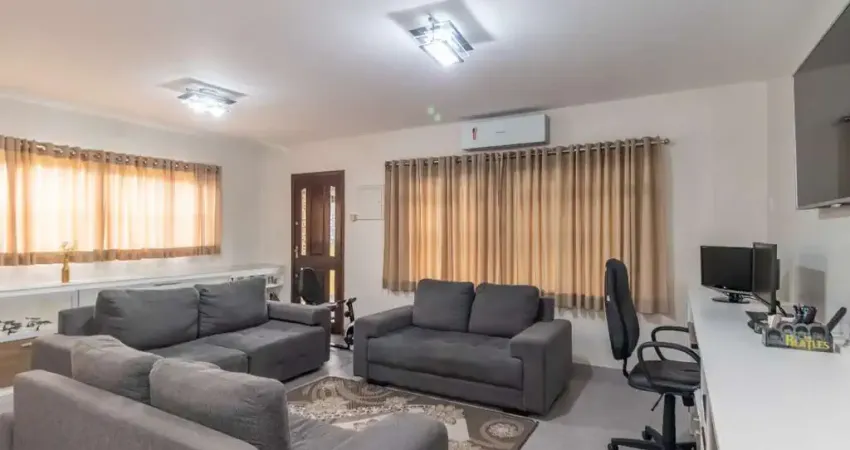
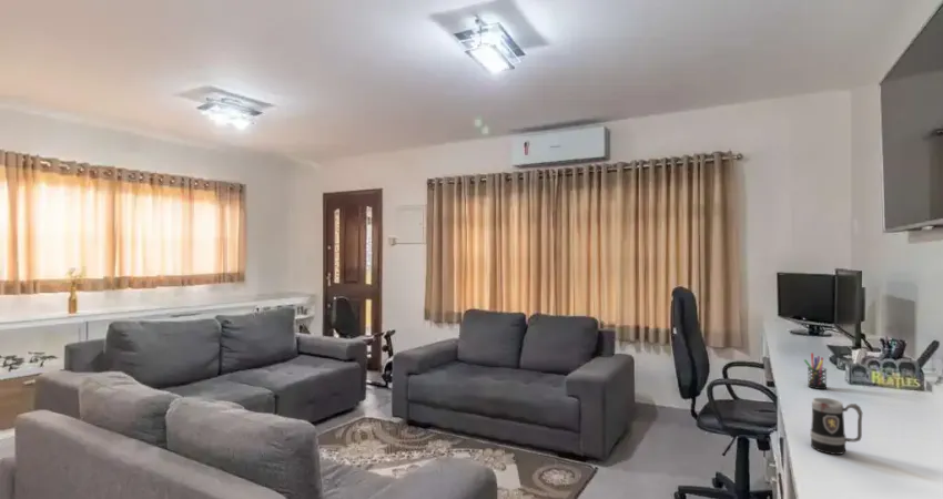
+ pen holder [803,352,828,390]
+ mug [809,397,863,456]
